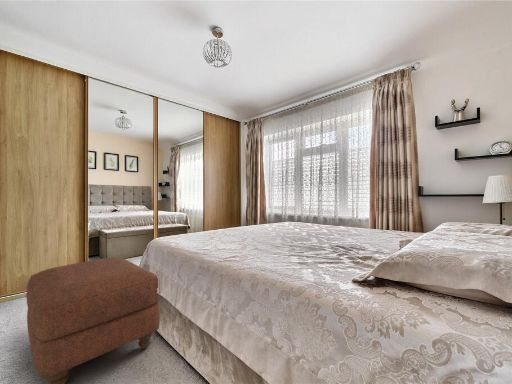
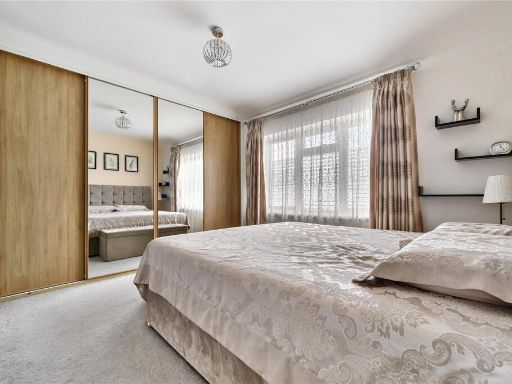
- ottoman [25,256,161,384]
